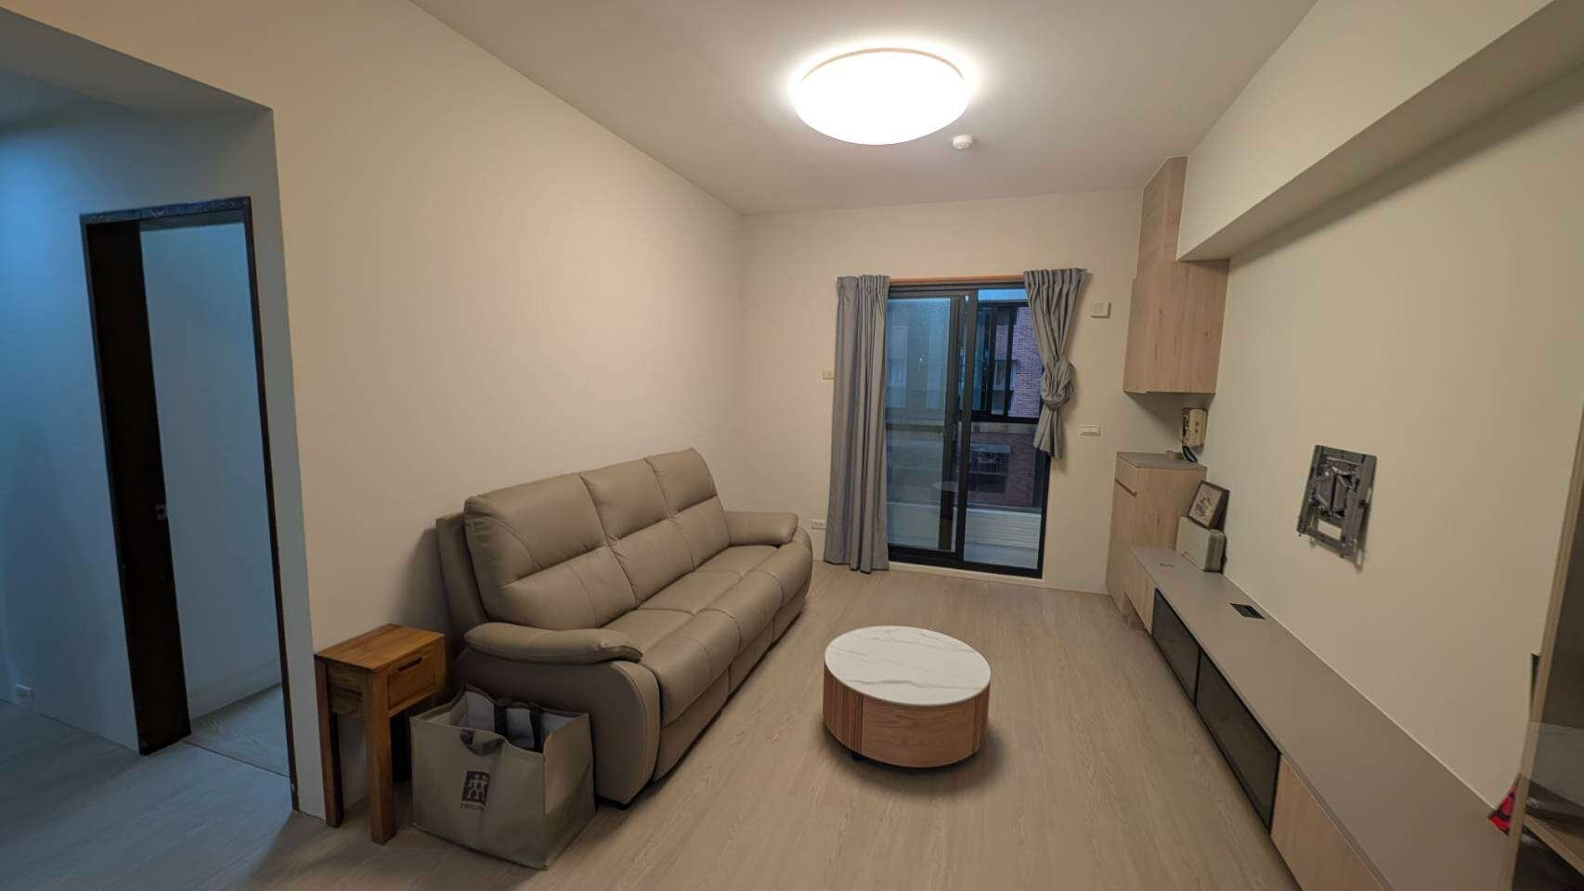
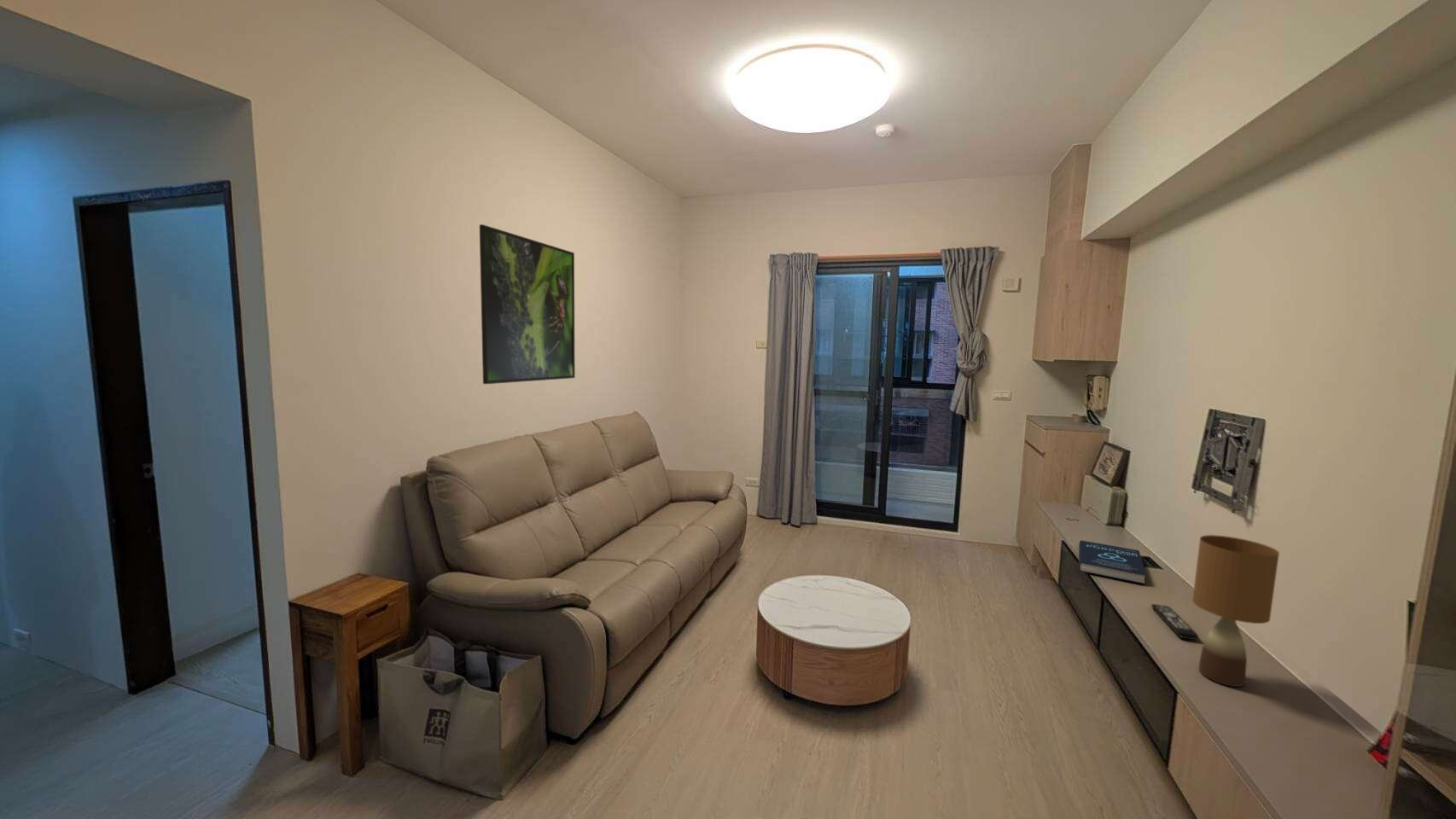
+ book [1078,539,1147,585]
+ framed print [479,224,576,385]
+ remote control [1150,603,1199,641]
+ table lamp [1191,534,1280,688]
